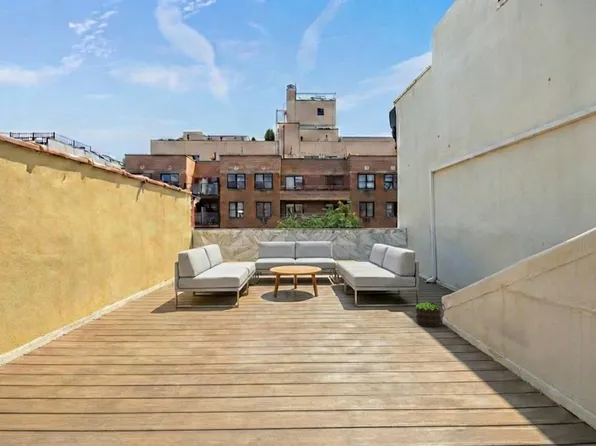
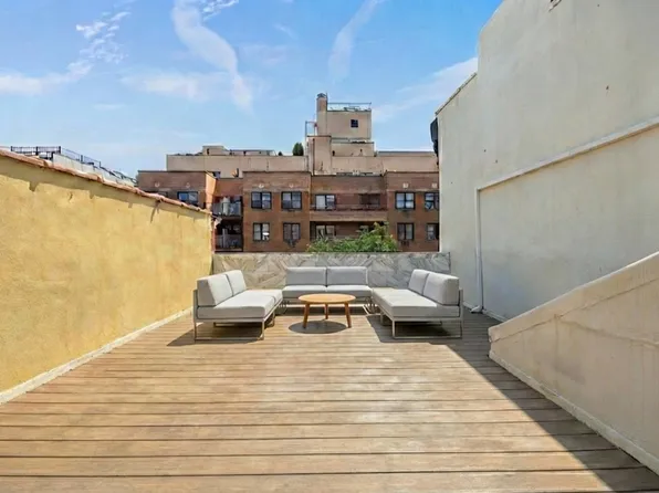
- potted plant [415,301,442,328]
